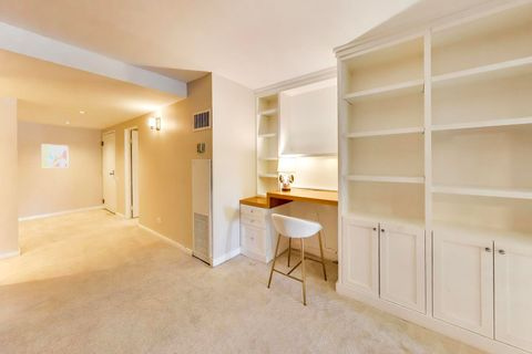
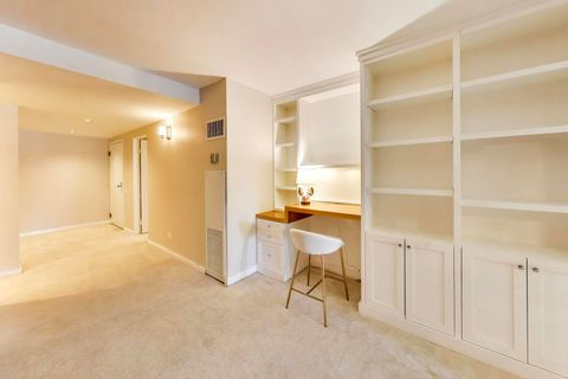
- wall art [41,143,70,169]
